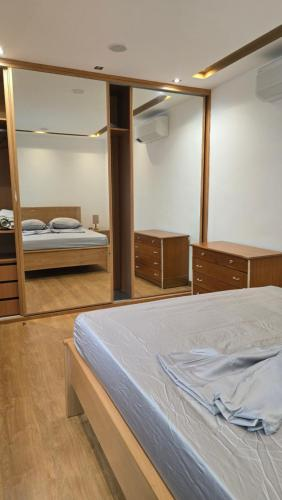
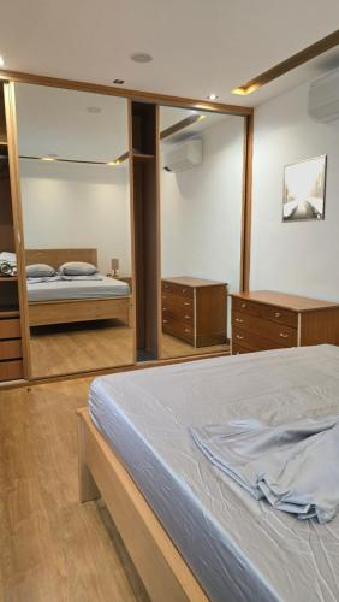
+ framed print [281,154,328,224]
